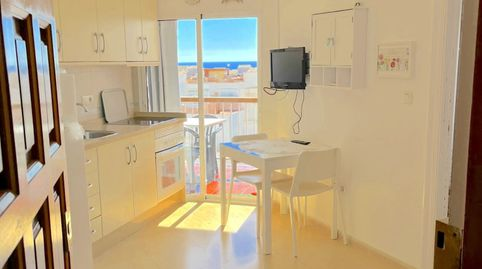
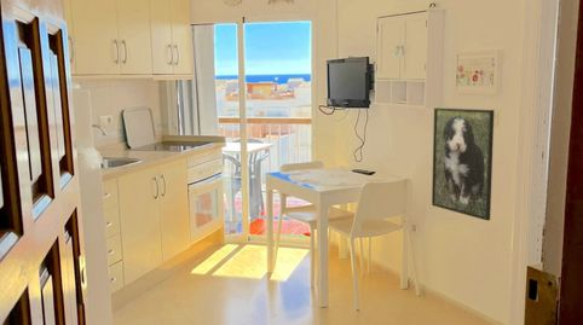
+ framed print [431,106,495,222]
